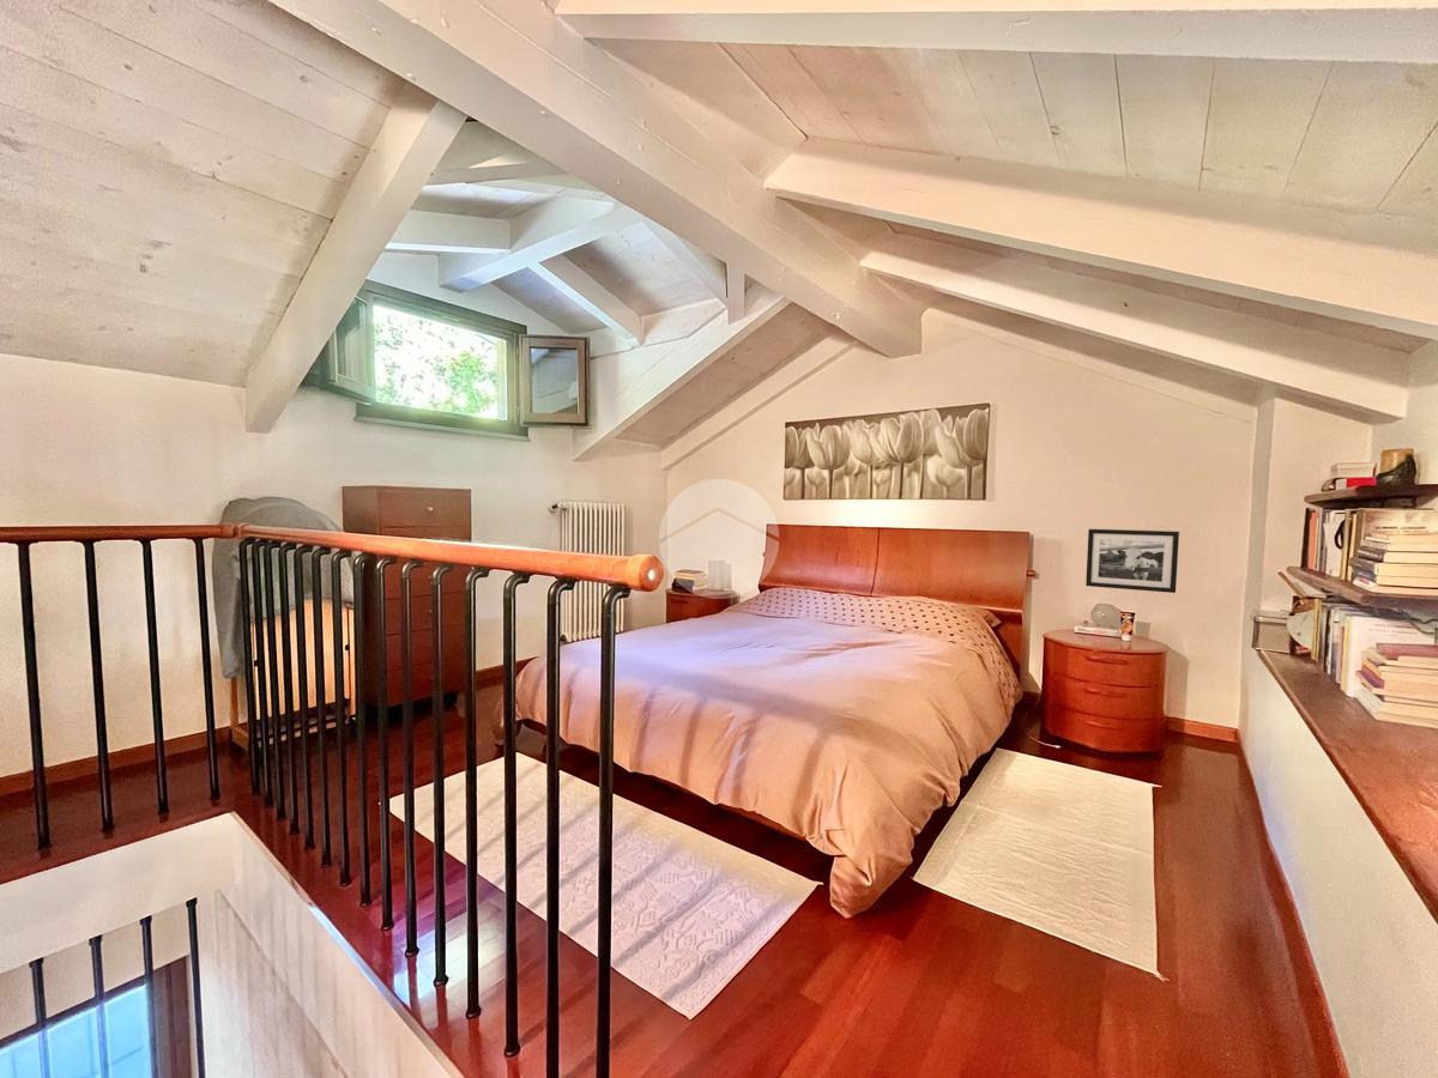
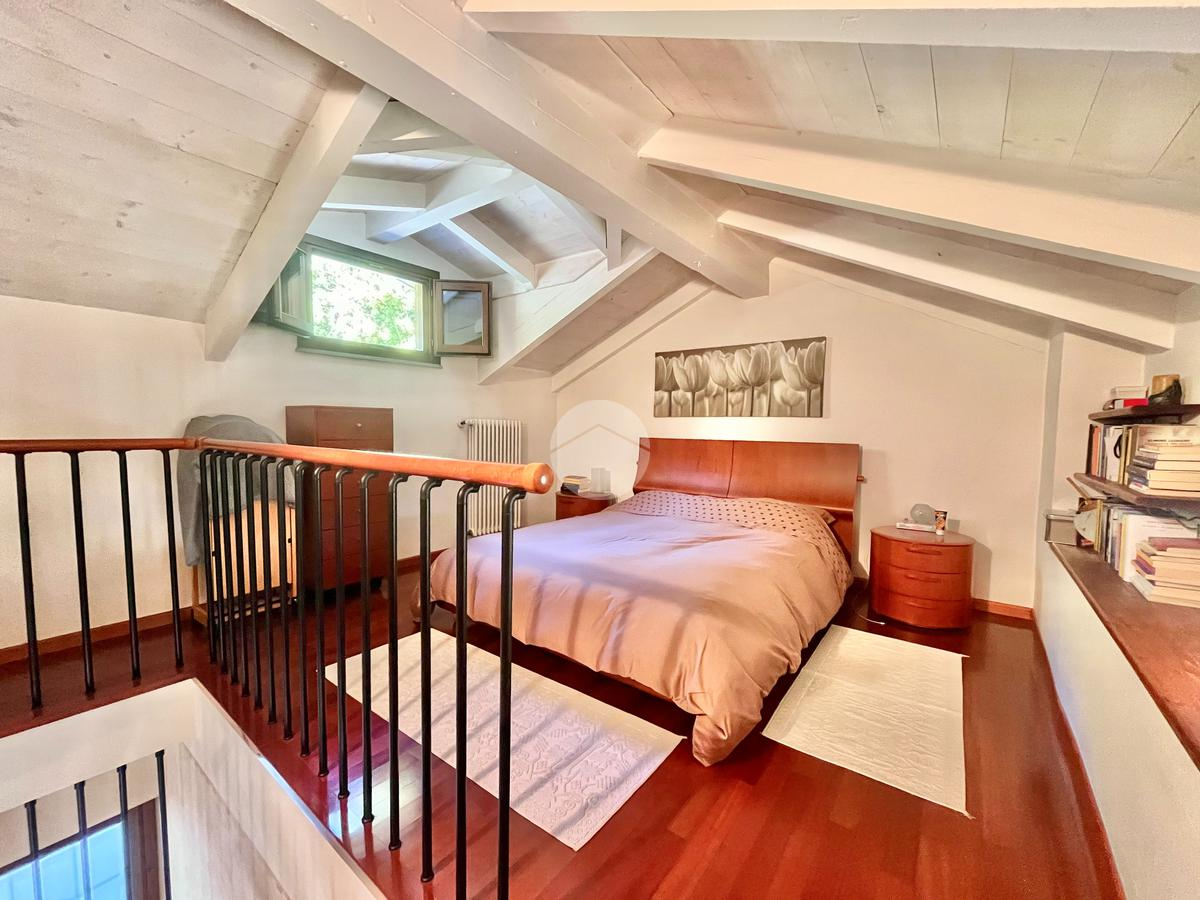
- picture frame [1084,528,1180,594]
